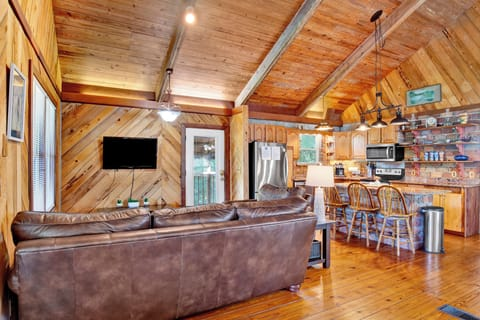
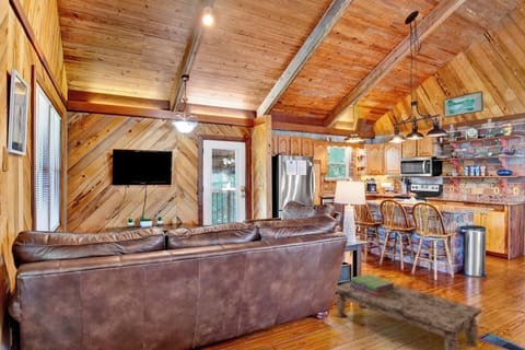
+ coffee table [335,280,482,350]
+ stack of books [350,273,396,298]
